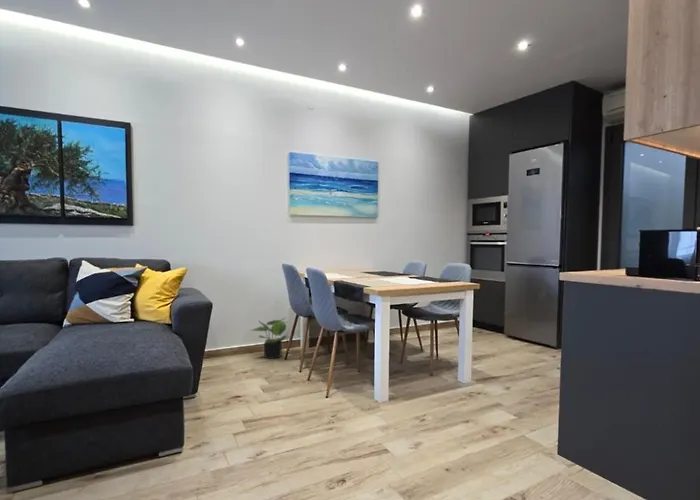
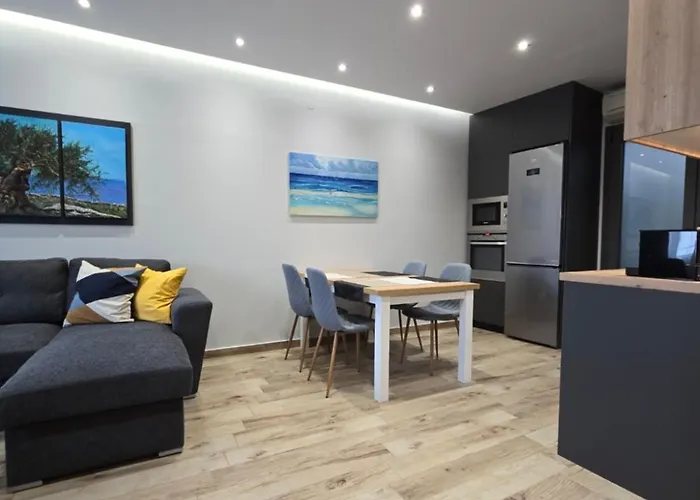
- potted plant [250,317,288,360]
